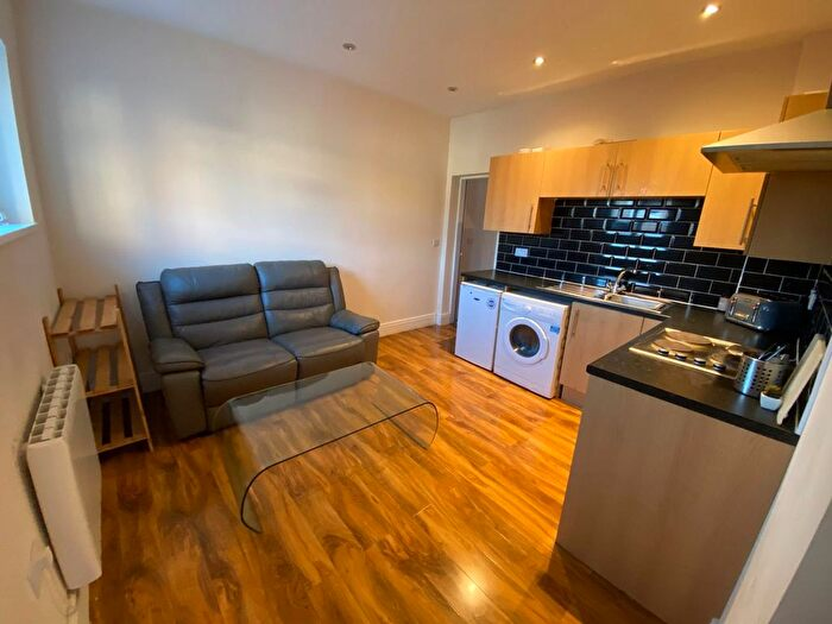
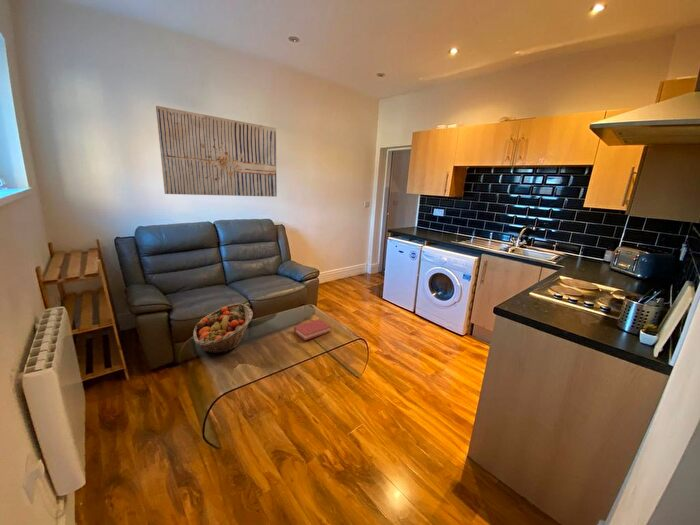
+ wall art [155,105,278,198]
+ book [293,318,332,341]
+ fruit basket [192,303,254,354]
